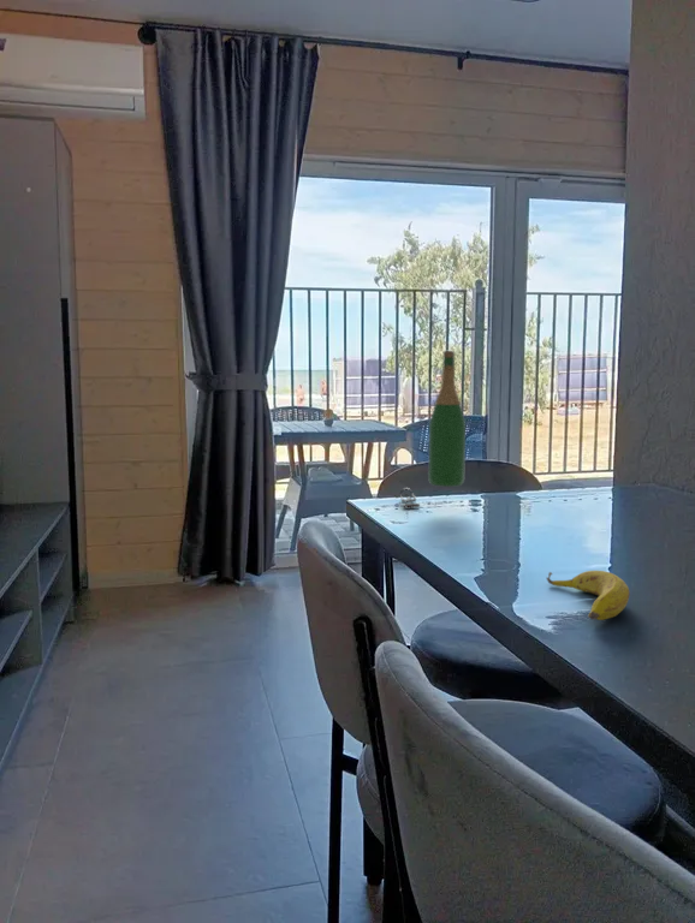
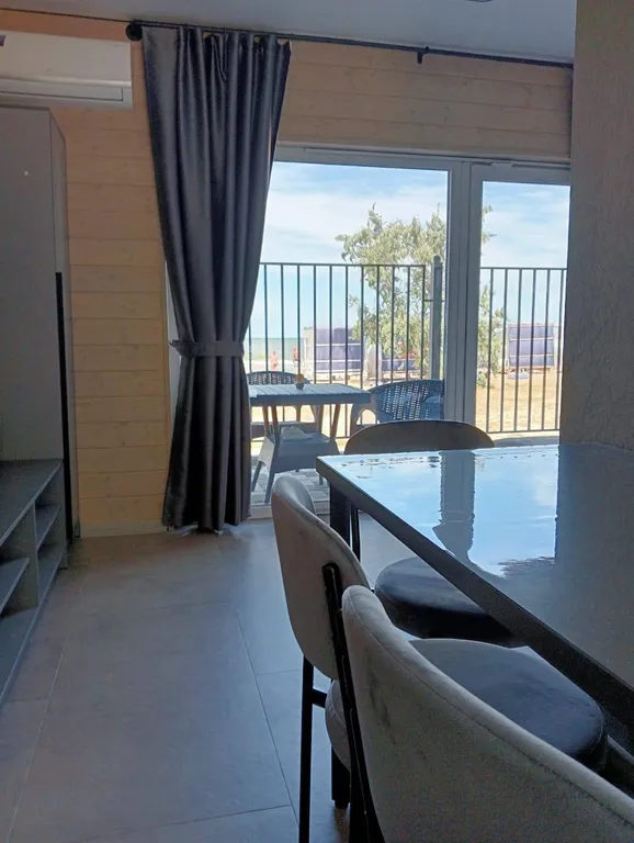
- wine bottle [398,350,467,510]
- banana [545,570,631,621]
